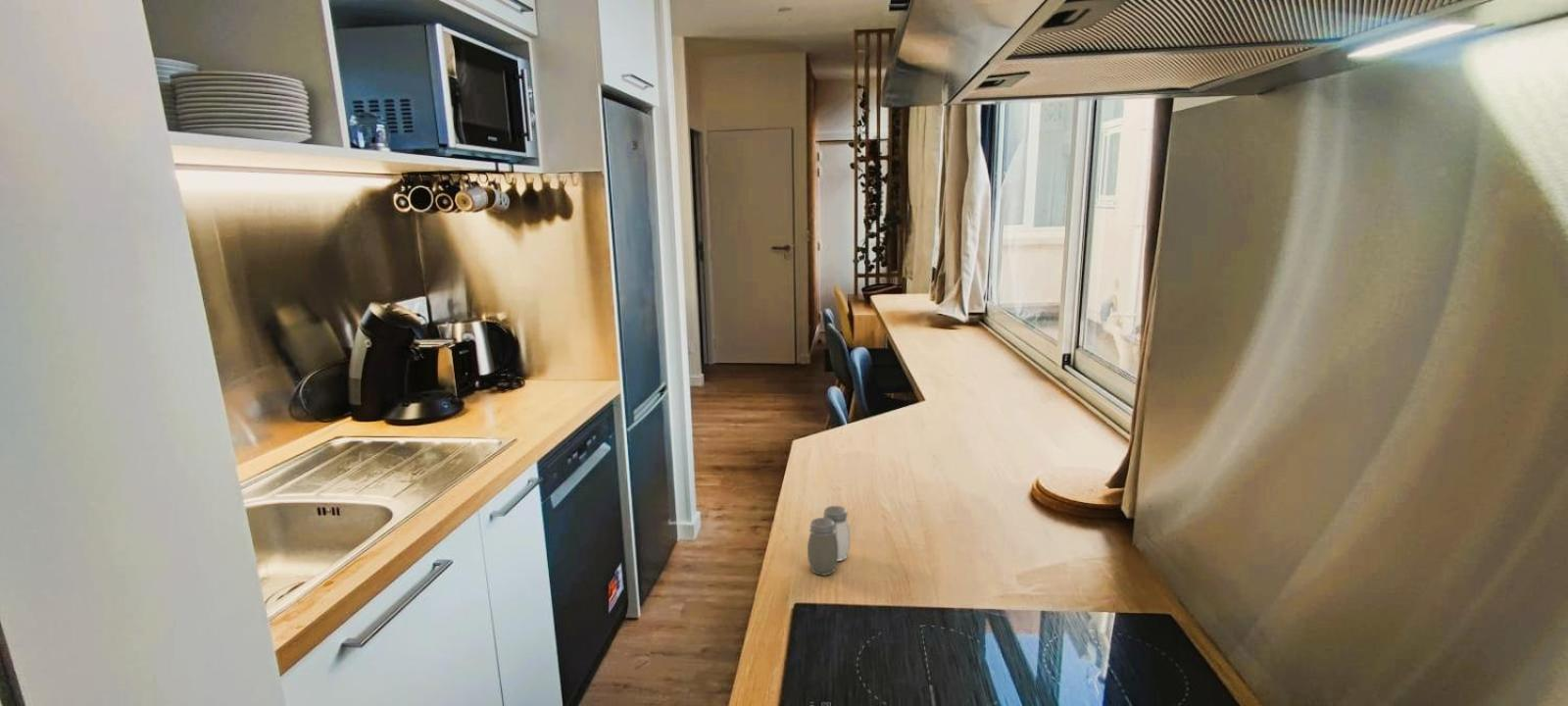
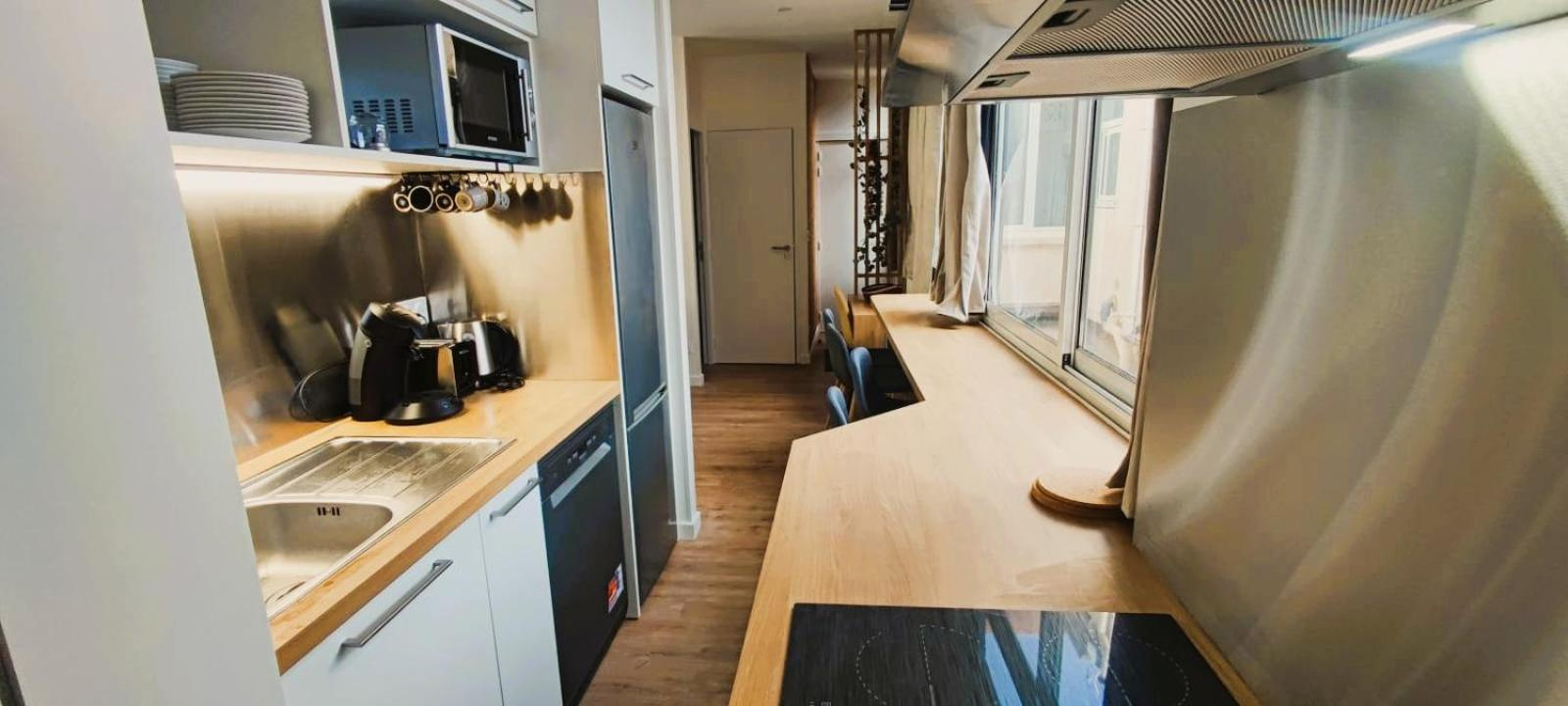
- salt and pepper shaker [807,505,852,577]
